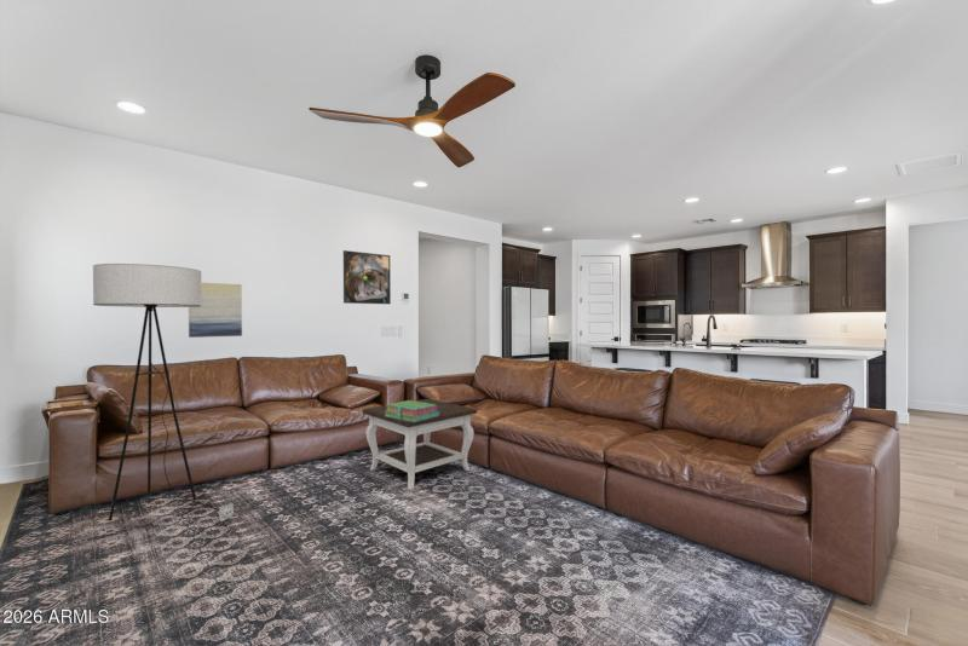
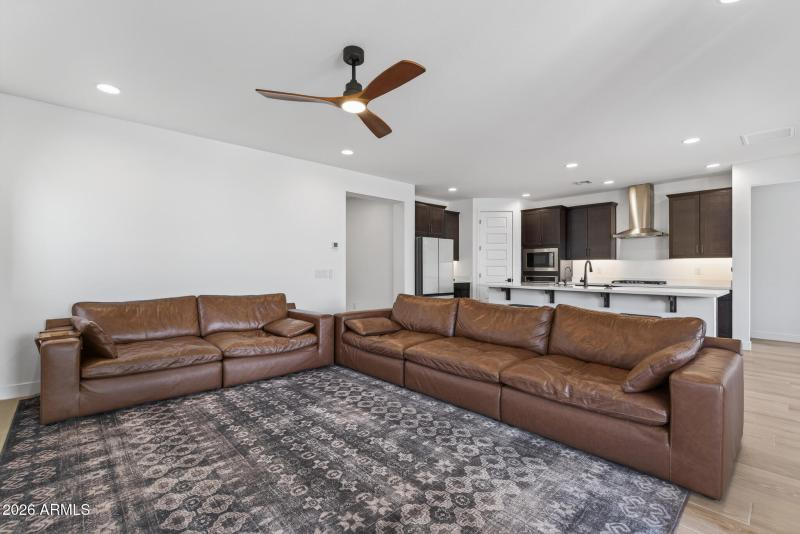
- wall art [188,282,243,339]
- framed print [342,249,392,305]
- stack of books [385,399,439,422]
- floor lamp [92,263,235,523]
- side table [362,398,478,491]
